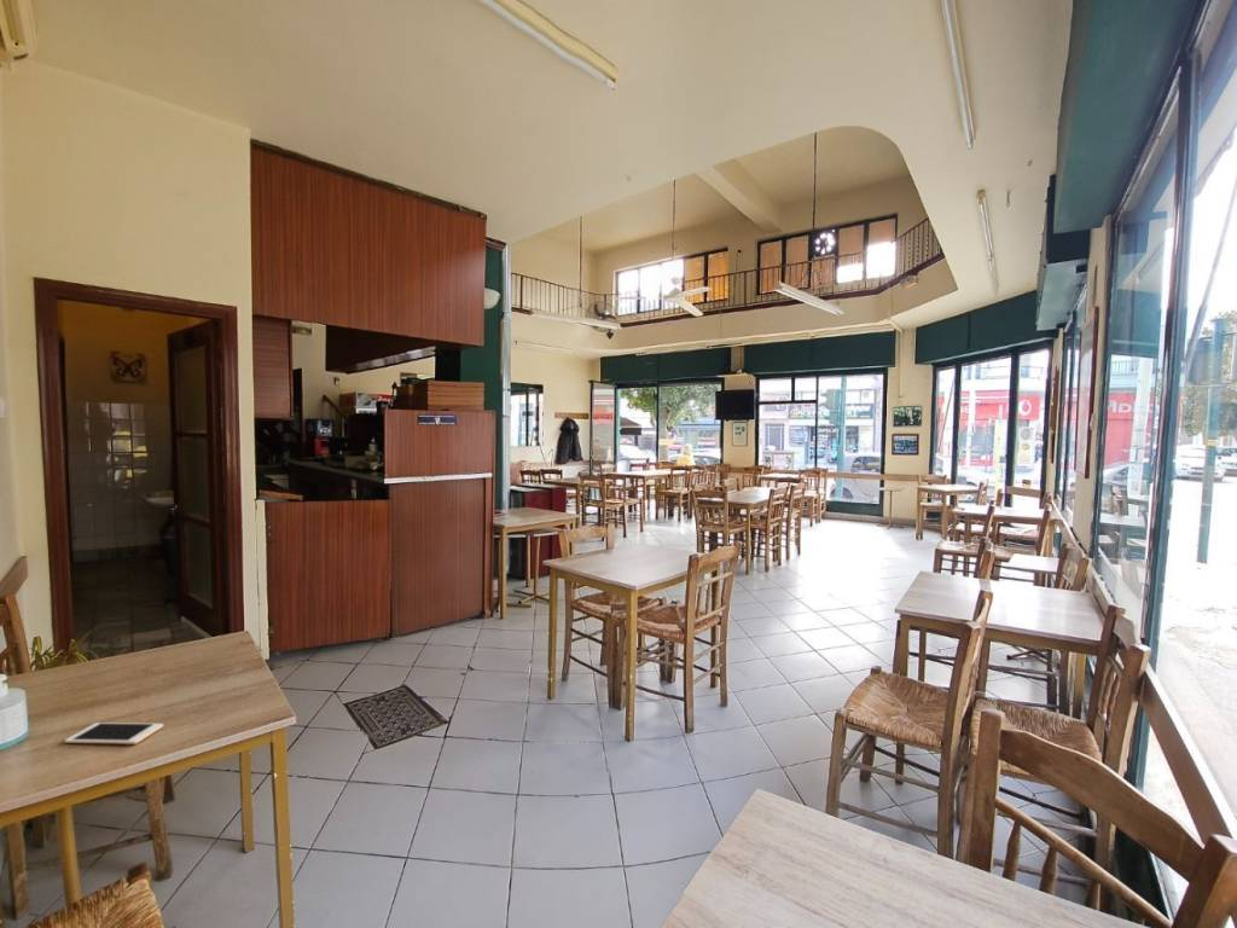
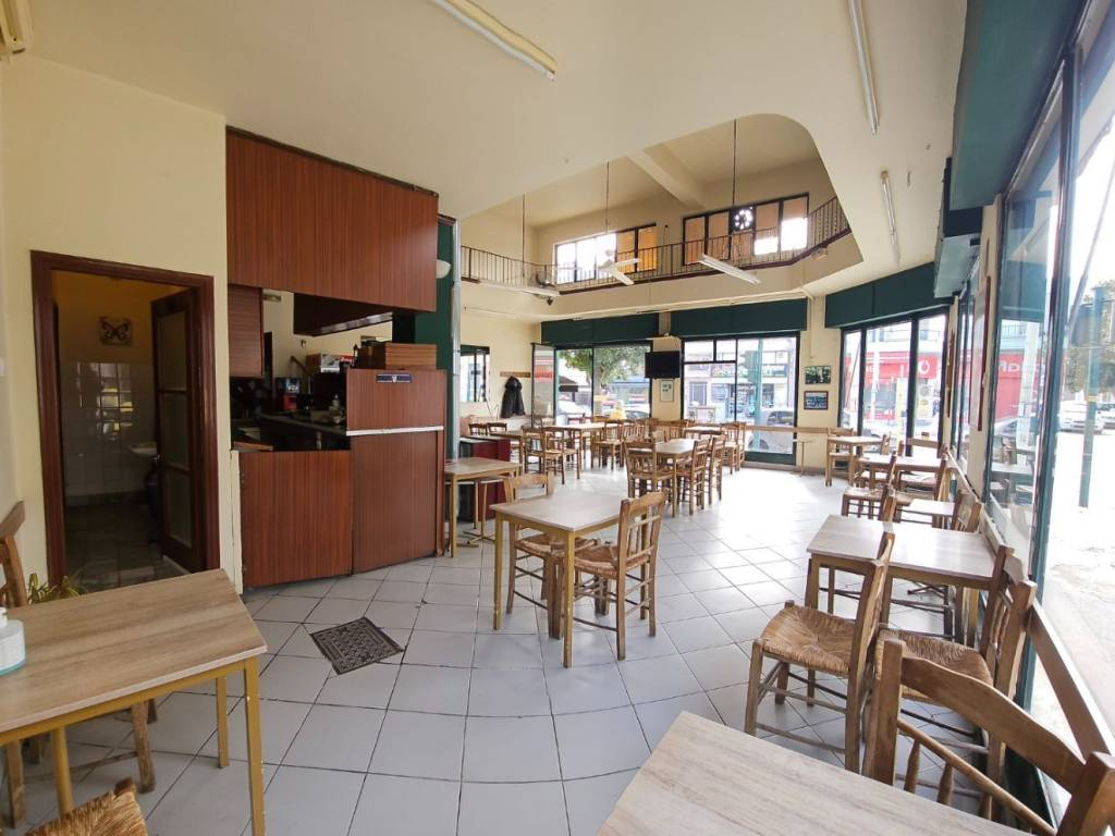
- cell phone [64,721,164,746]
